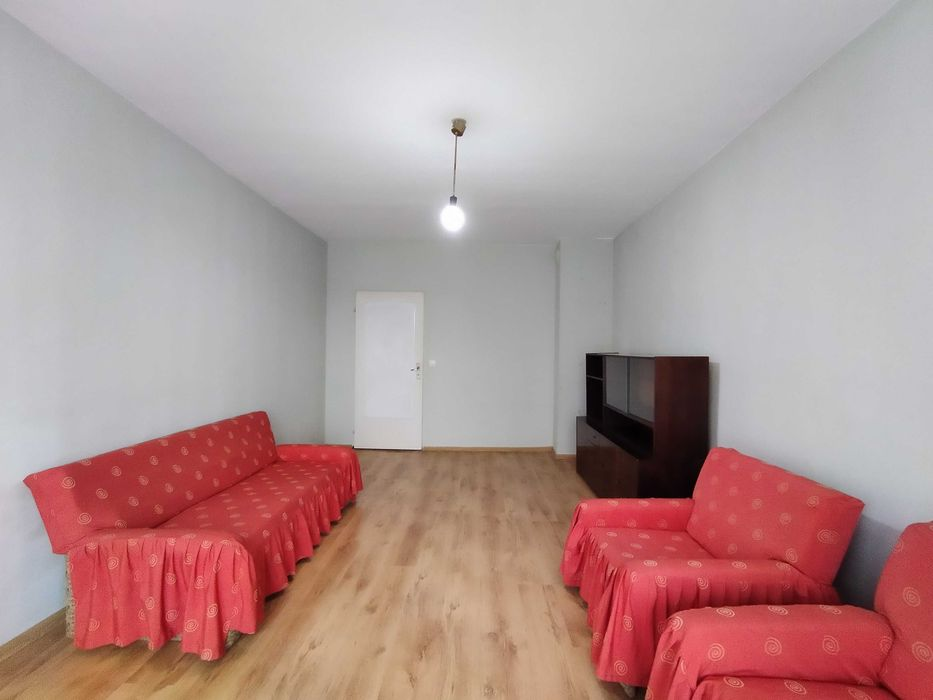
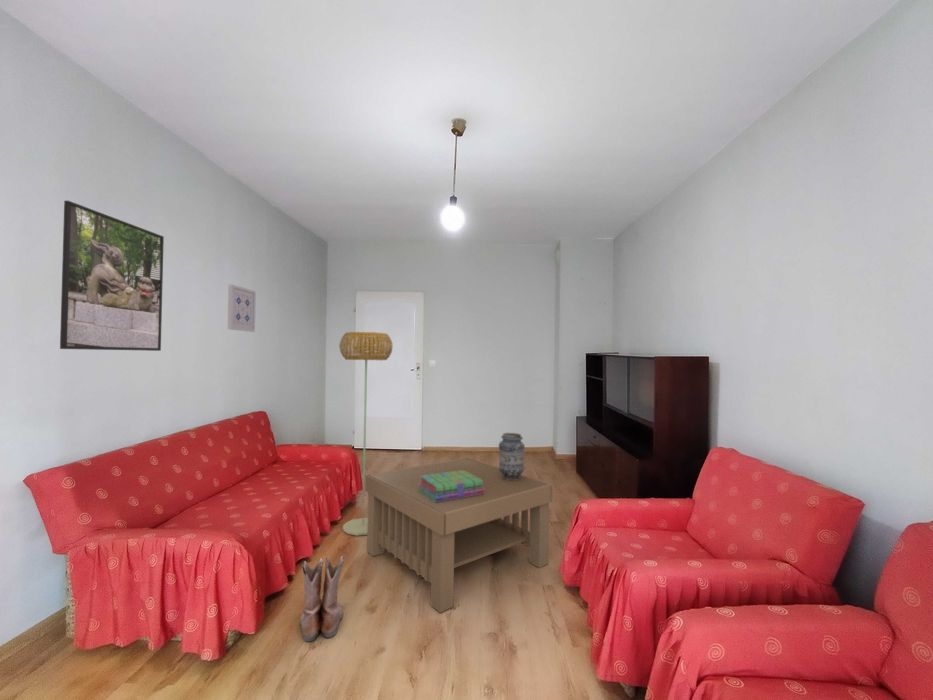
+ stack of books [418,471,484,502]
+ wall art [226,283,257,333]
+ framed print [59,200,165,352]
+ boots [299,555,346,643]
+ coffee table [364,457,554,613]
+ floor lamp [339,331,394,537]
+ vase [498,432,526,480]
